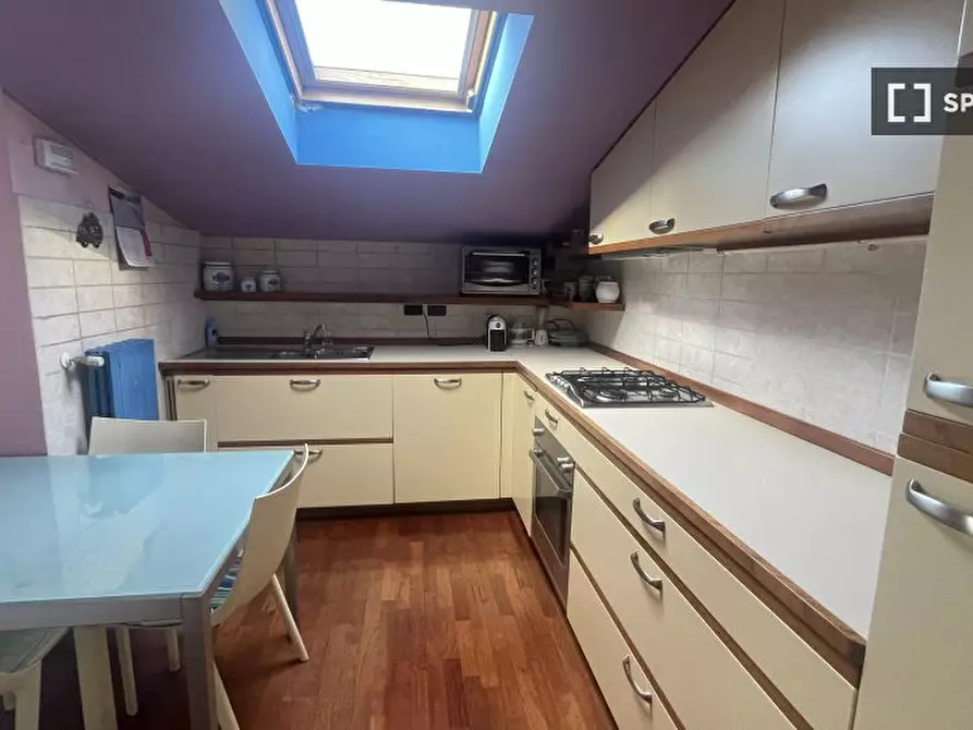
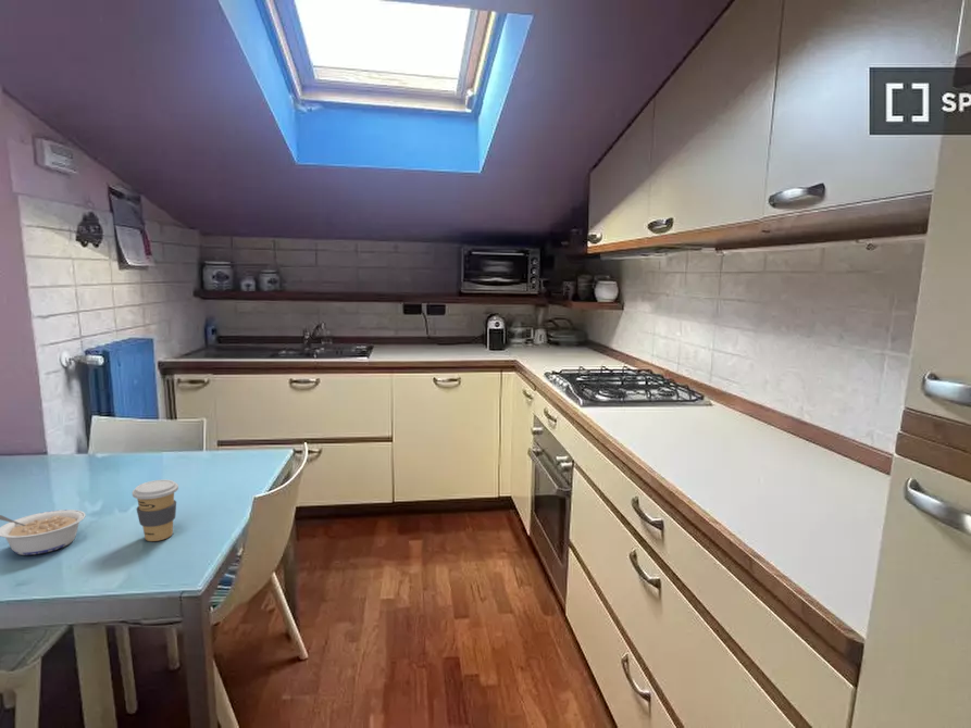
+ legume [0,509,87,556]
+ coffee cup [132,479,179,542]
